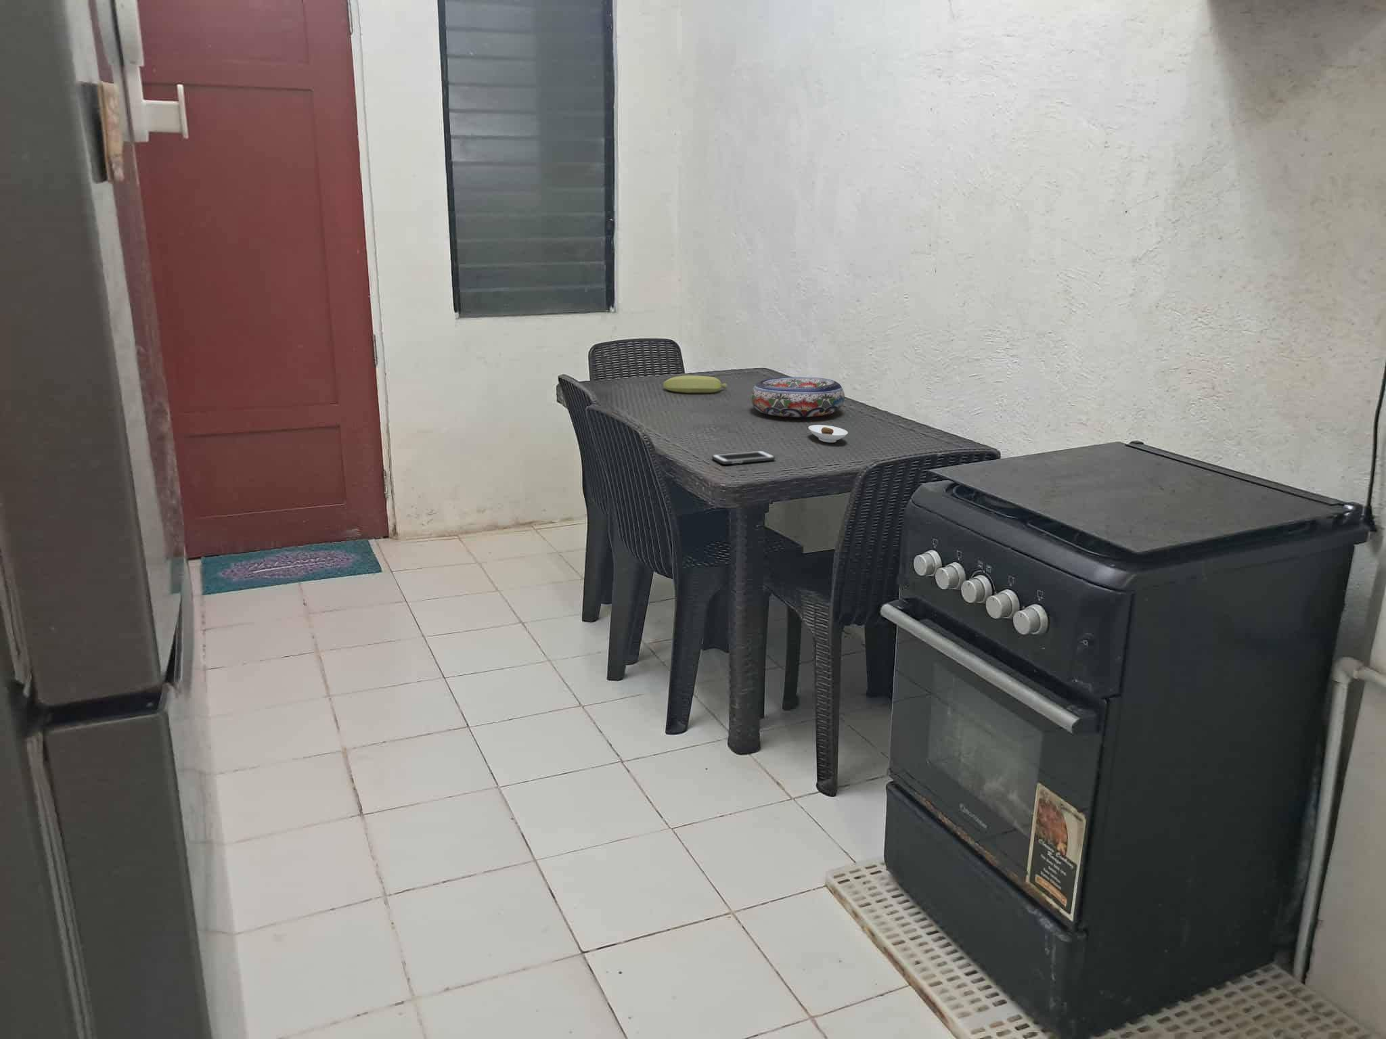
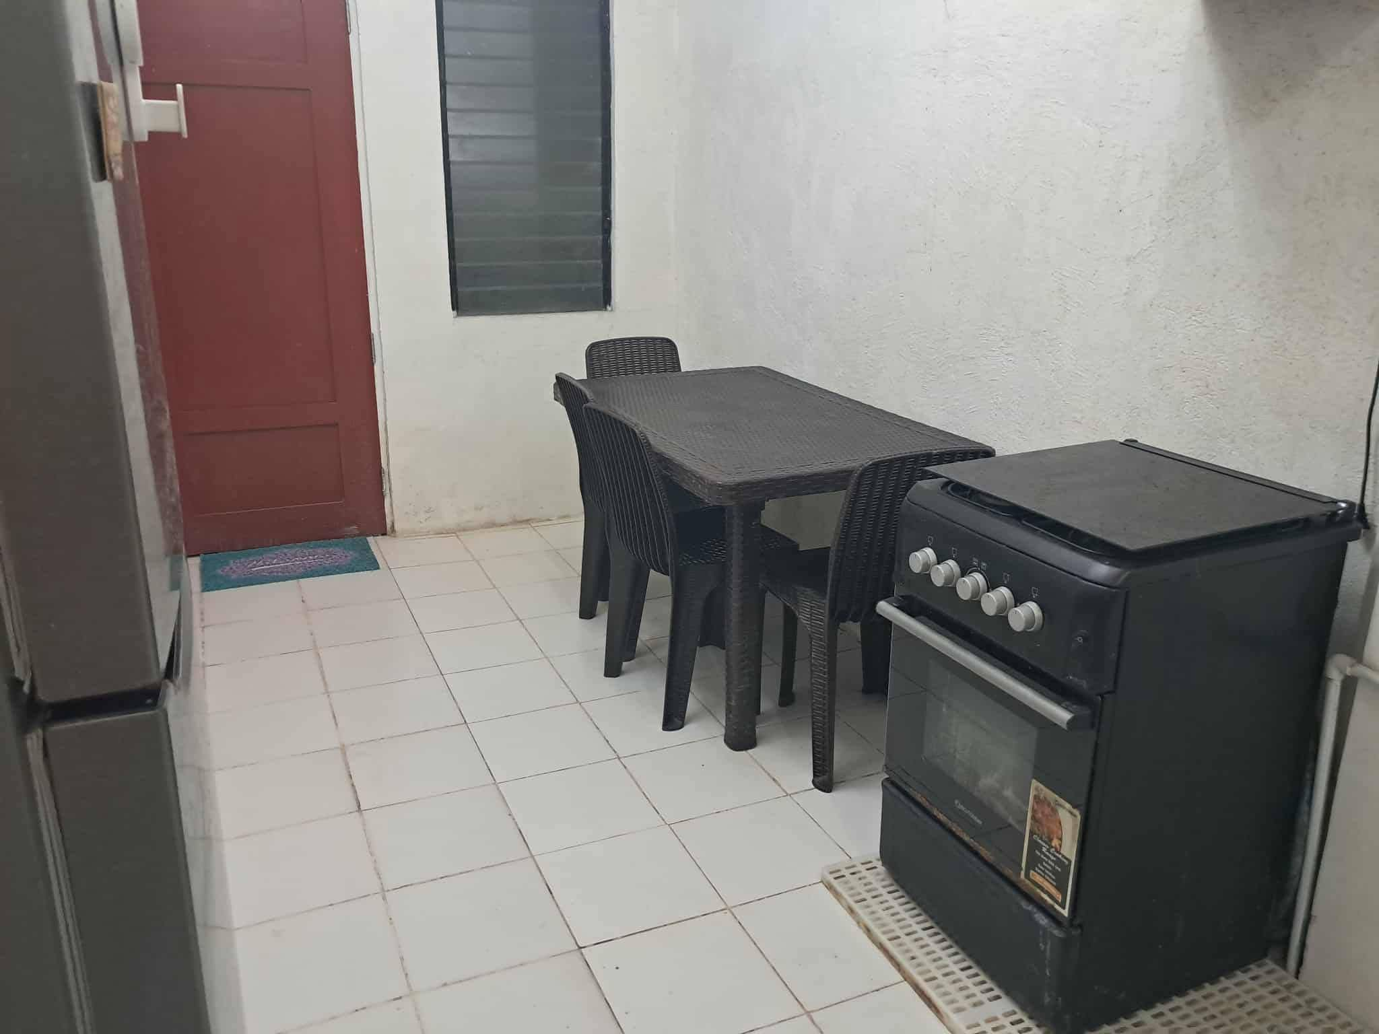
- saucer [808,425,849,443]
- cell phone [712,451,776,465]
- banana [662,374,728,393]
- bowl [750,377,846,418]
